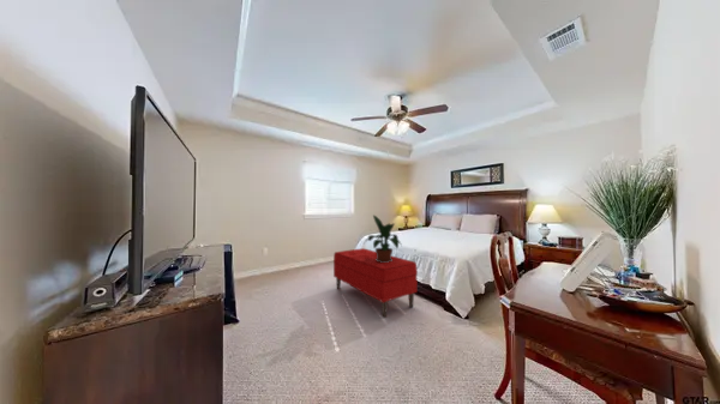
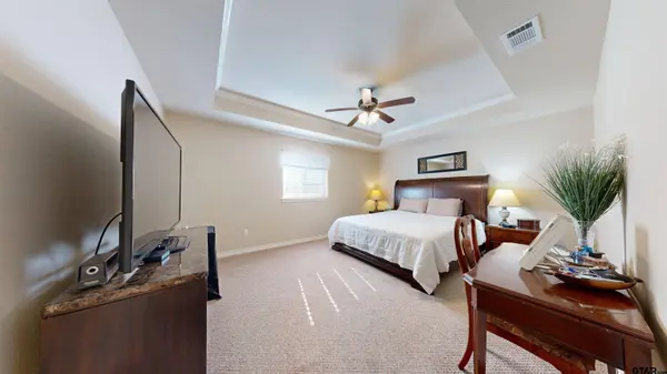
- bench [332,247,419,318]
- potted plant [364,213,403,263]
